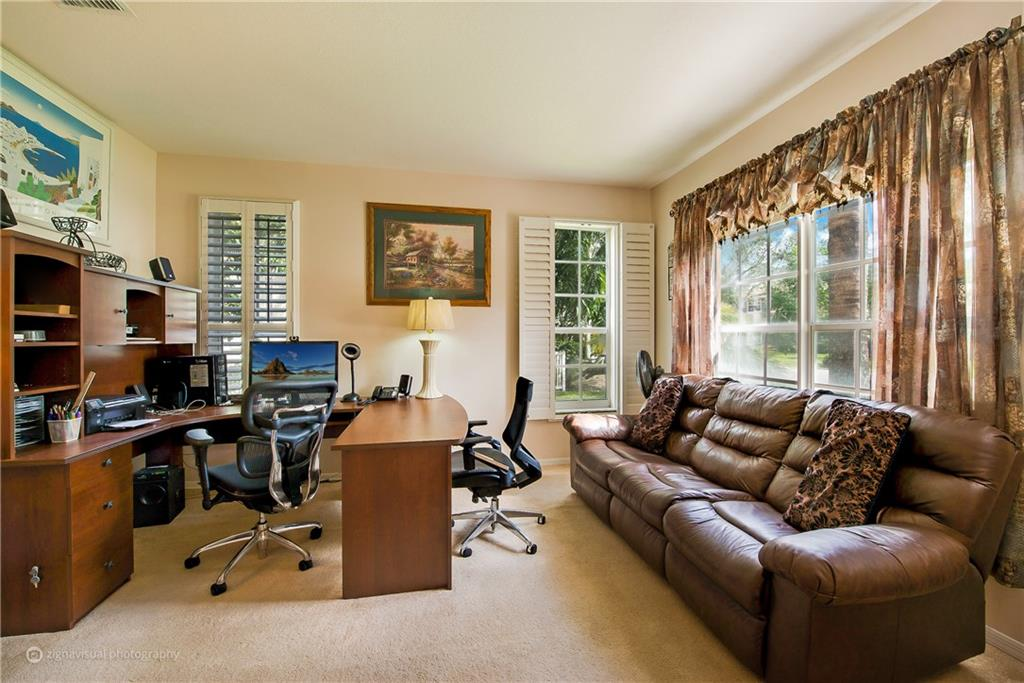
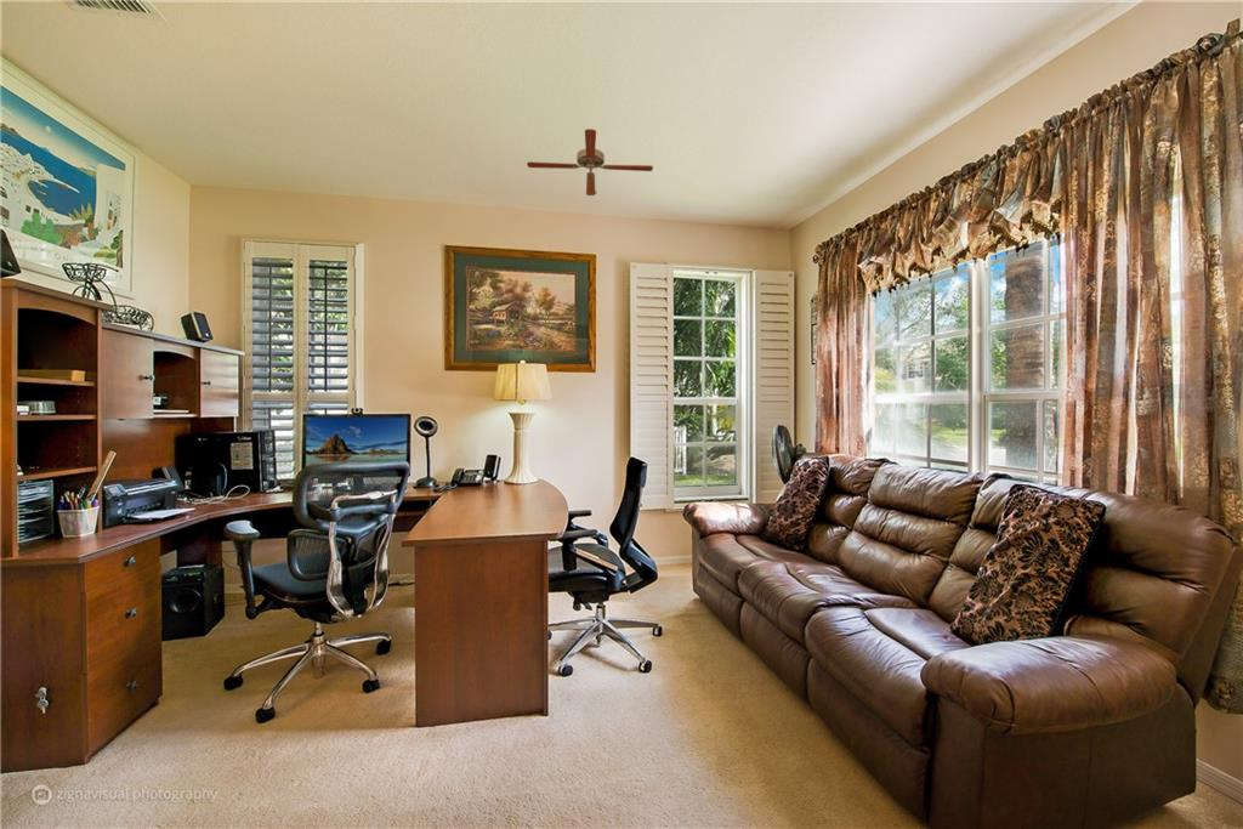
+ ceiling fan [526,127,654,197]
